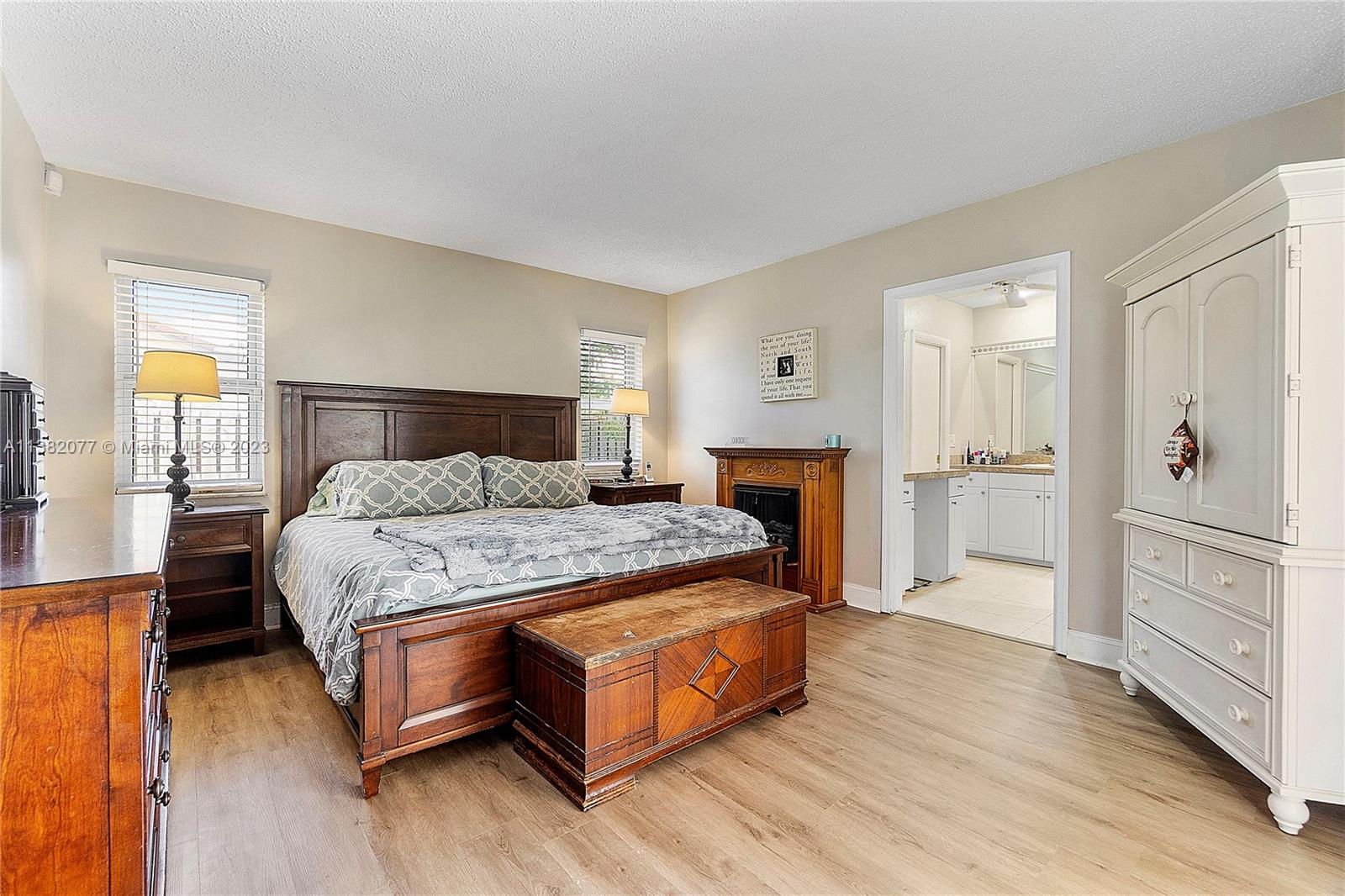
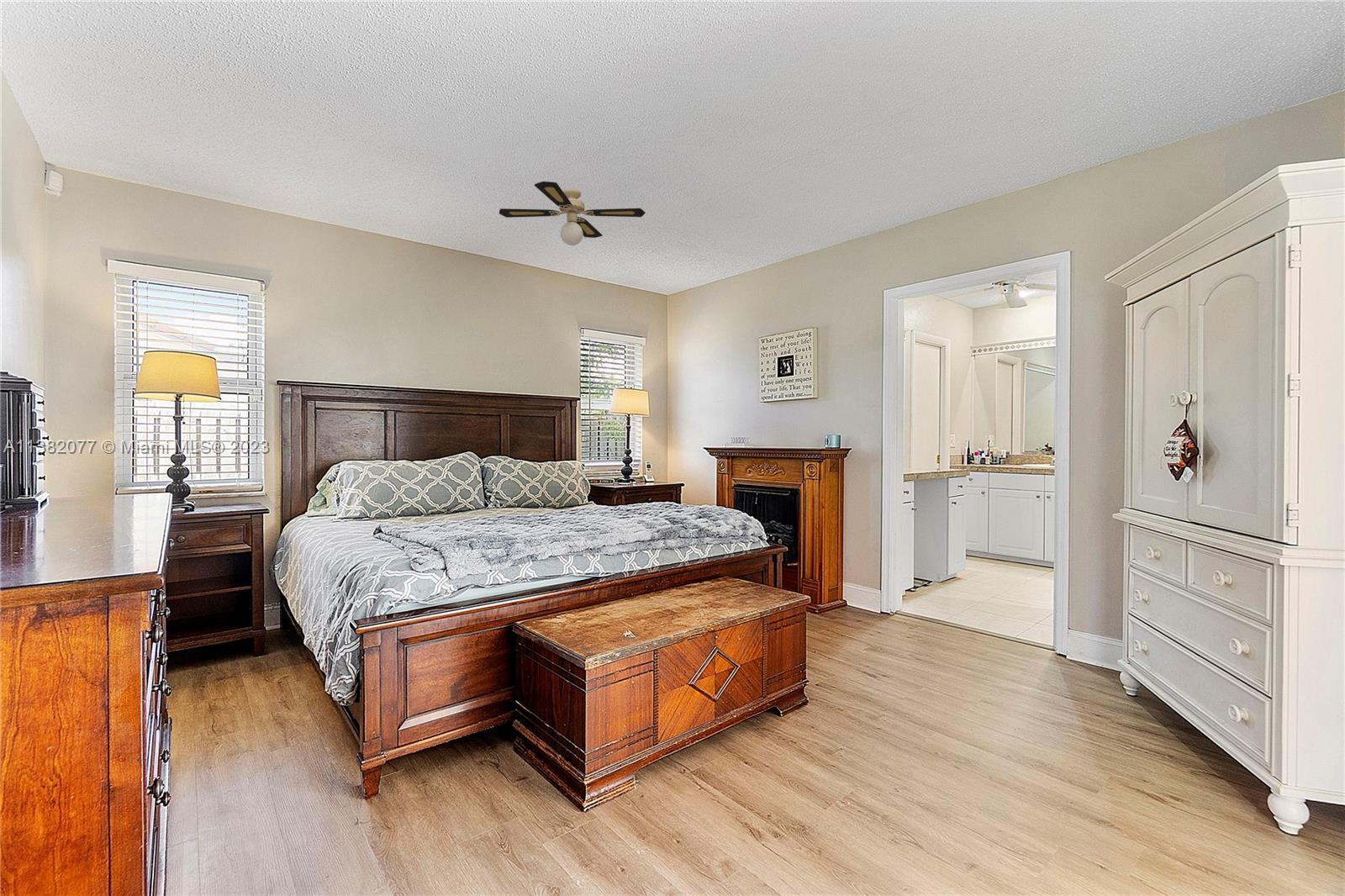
+ ceiling fan [498,181,646,246]
